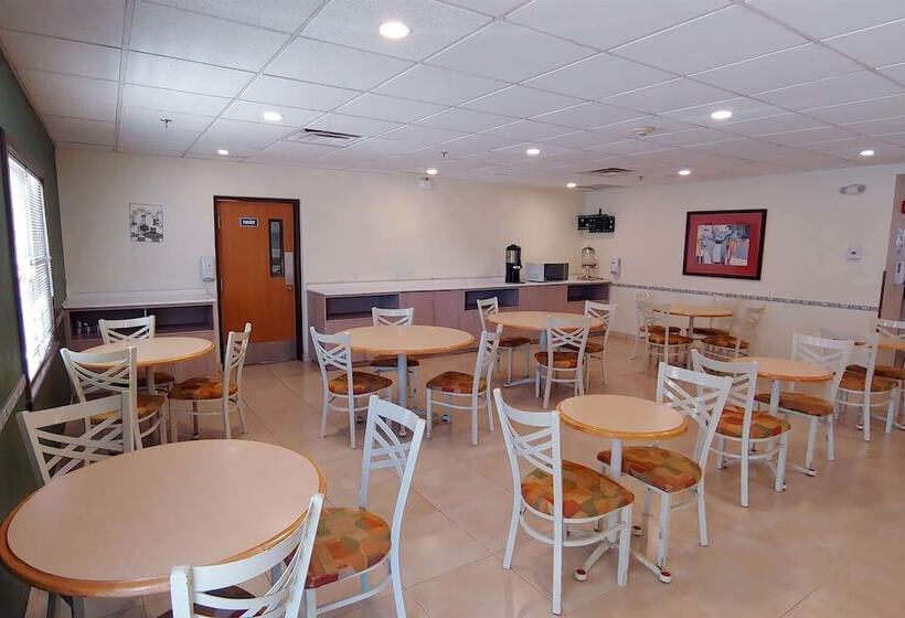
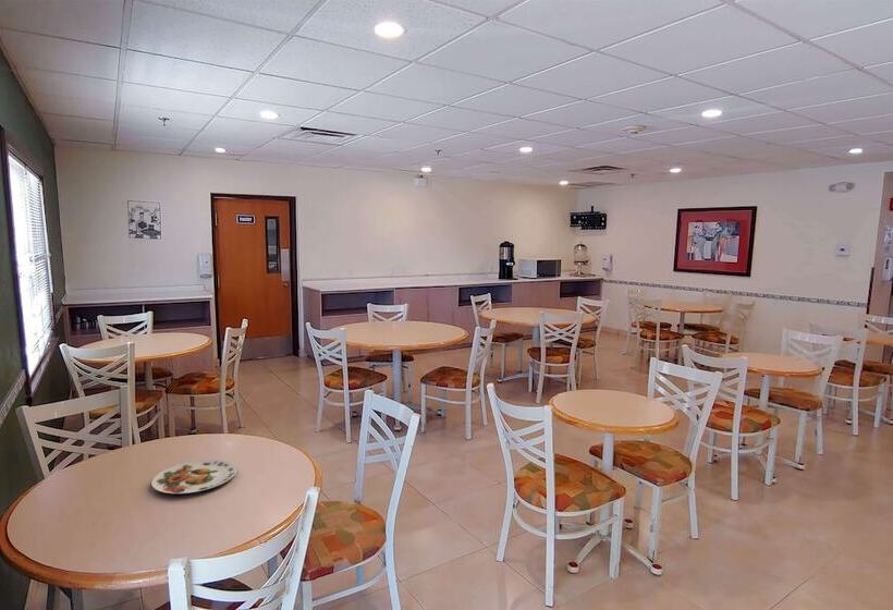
+ plate [150,459,237,495]
